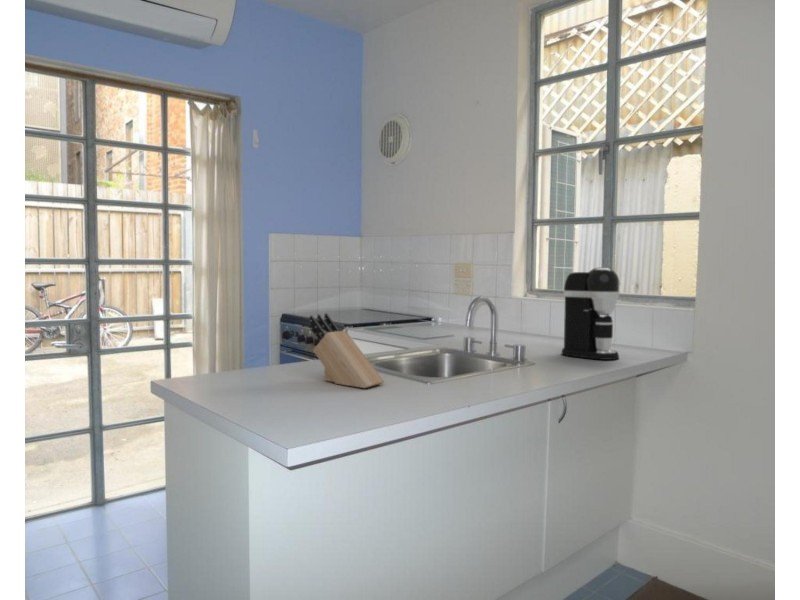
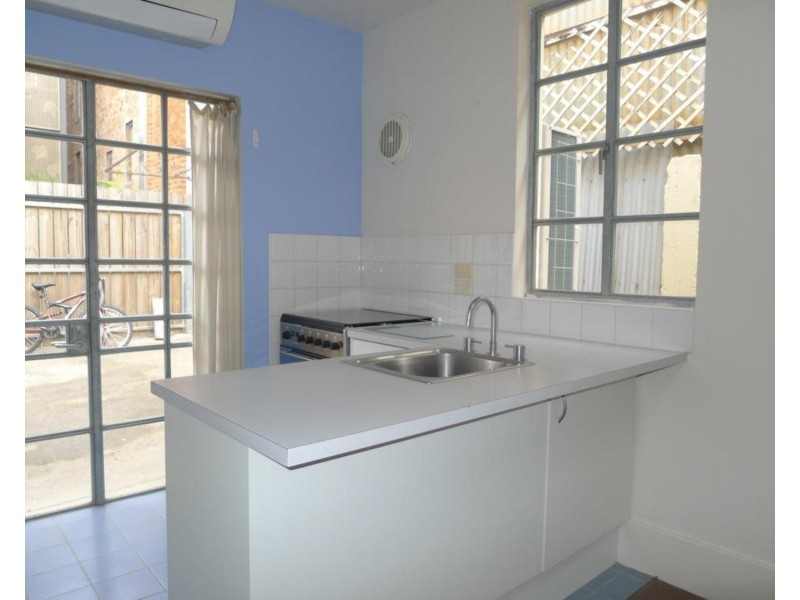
- coffee maker [560,267,621,361]
- knife block [309,312,385,389]
